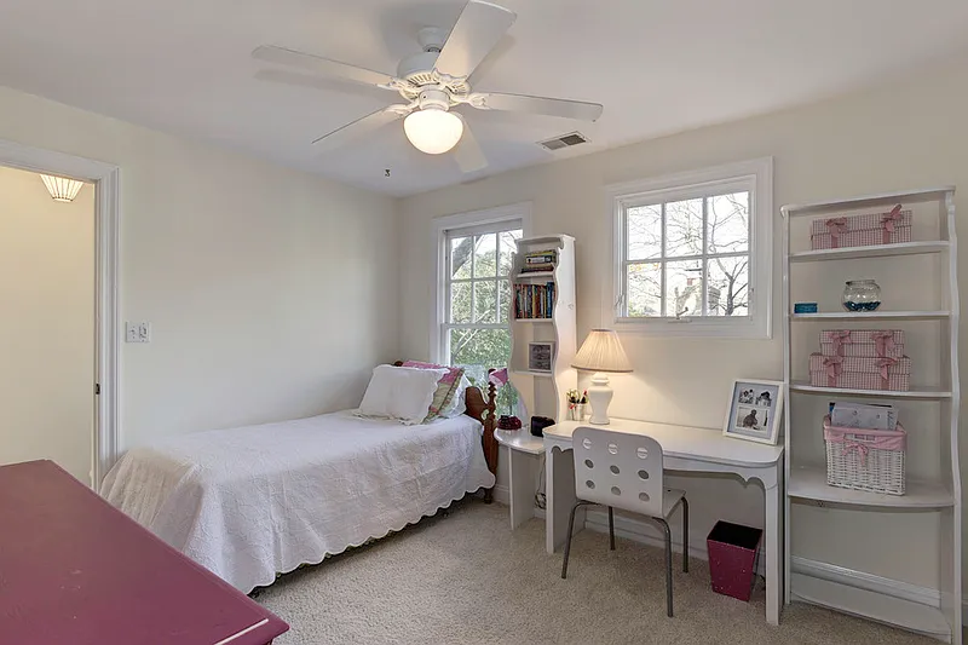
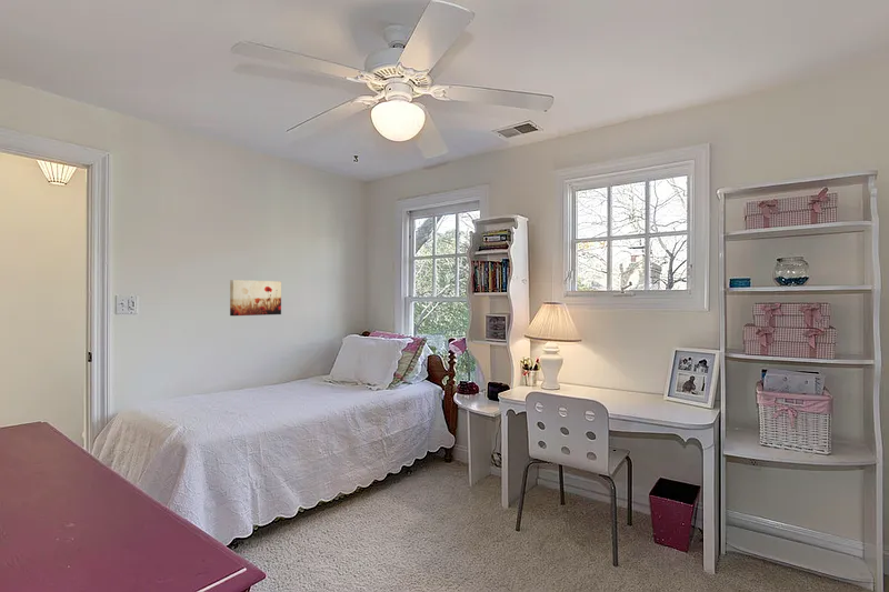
+ wall art [229,279,282,317]
